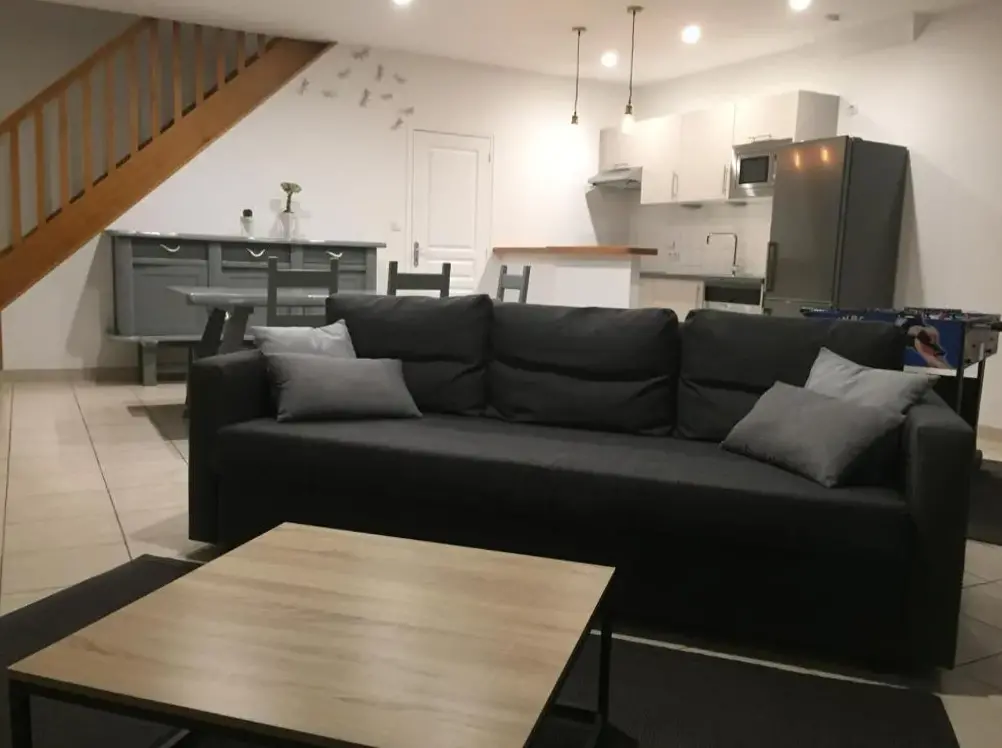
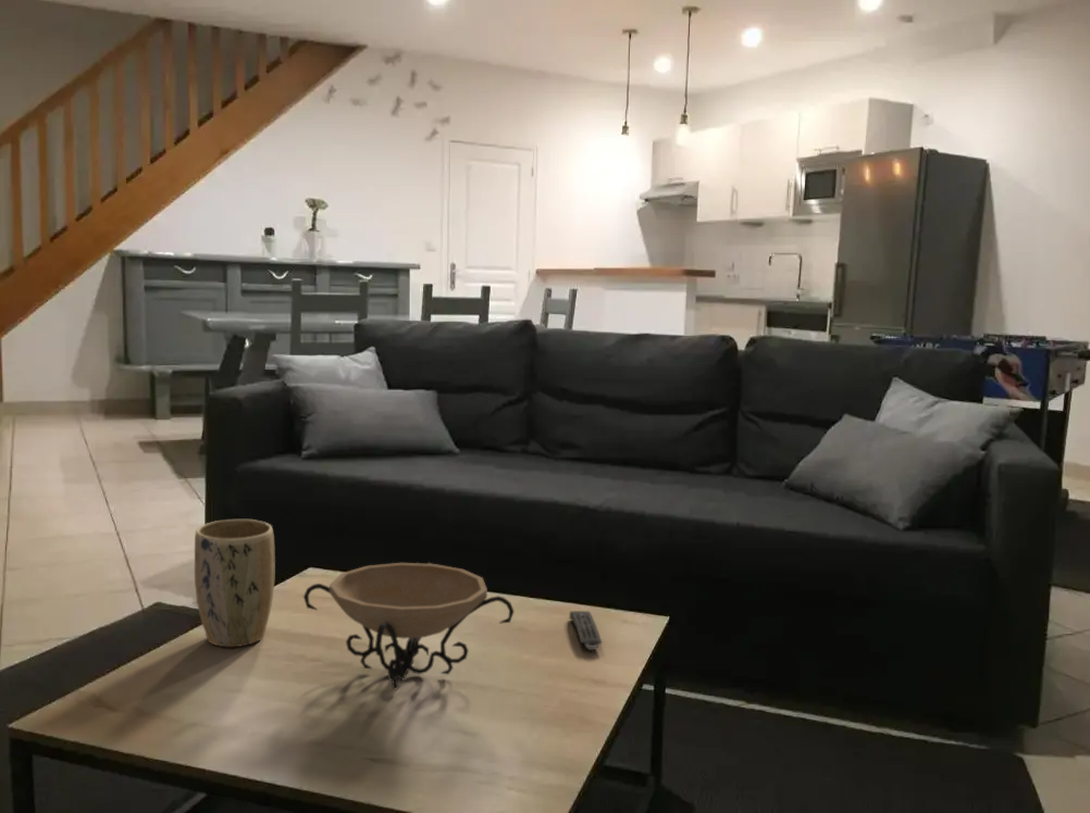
+ decorative bowl [302,561,516,691]
+ plant pot [194,518,276,648]
+ remote control [569,610,603,651]
